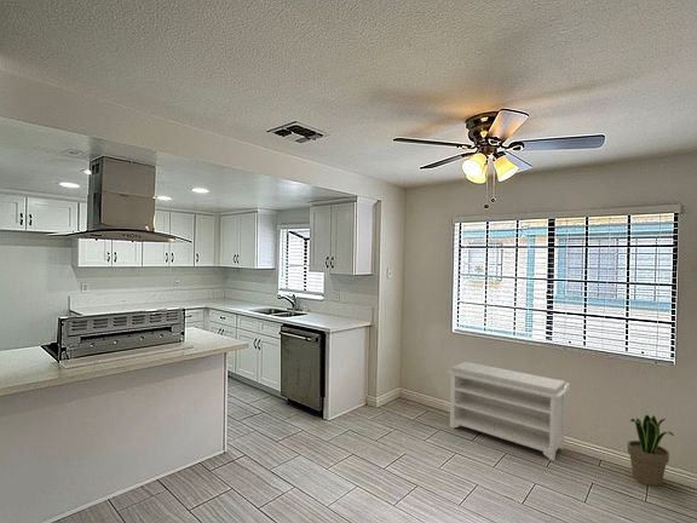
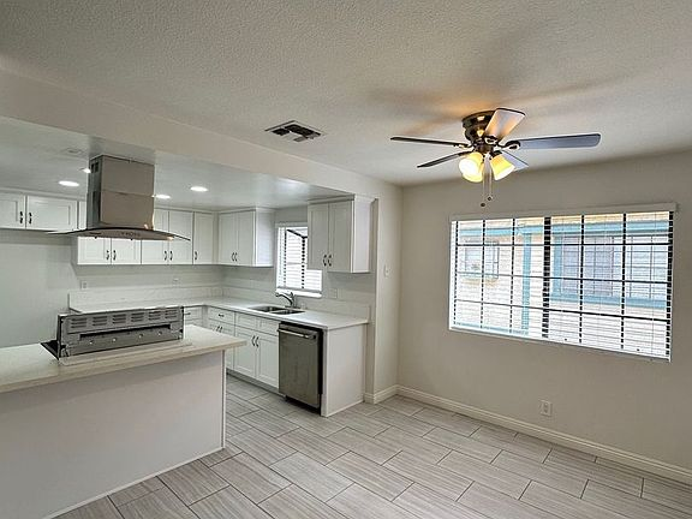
- potted plant [627,414,675,488]
- bench [447,361,571,462]
